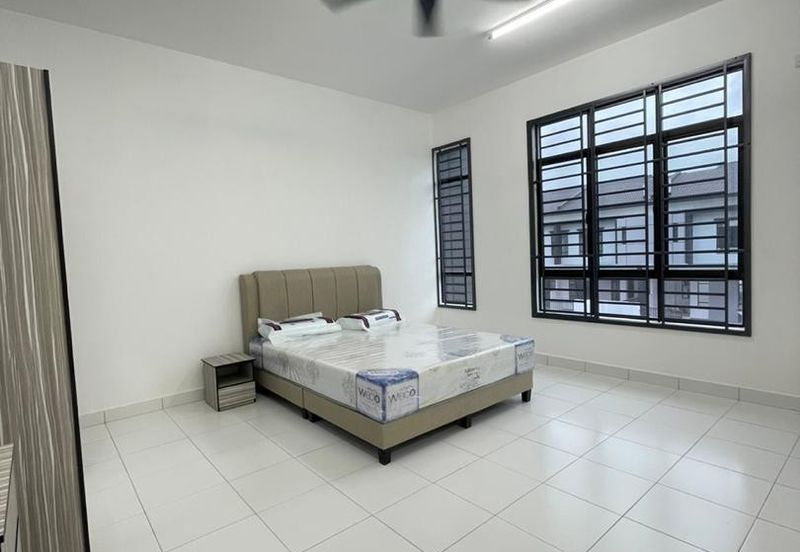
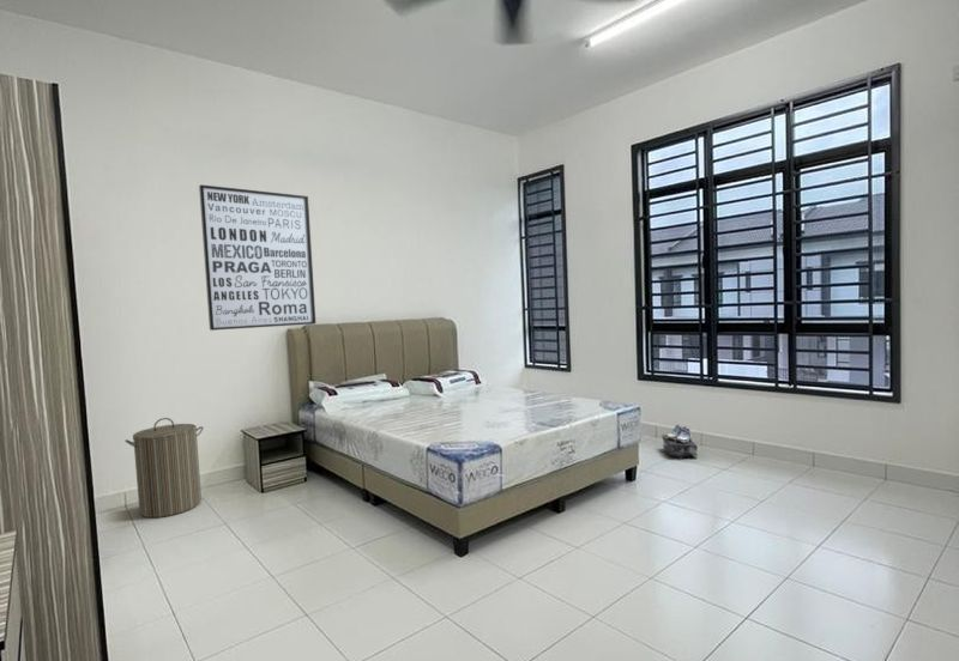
+ wall art [198,183,316,332]
+ shoe [662,423,699,459]
+ laundry hamper [123,417,205,519]
